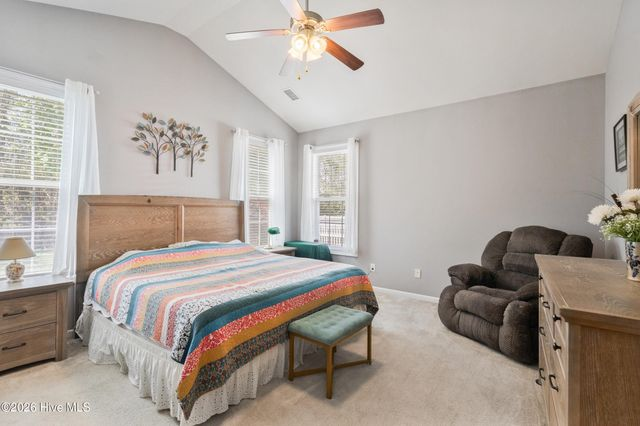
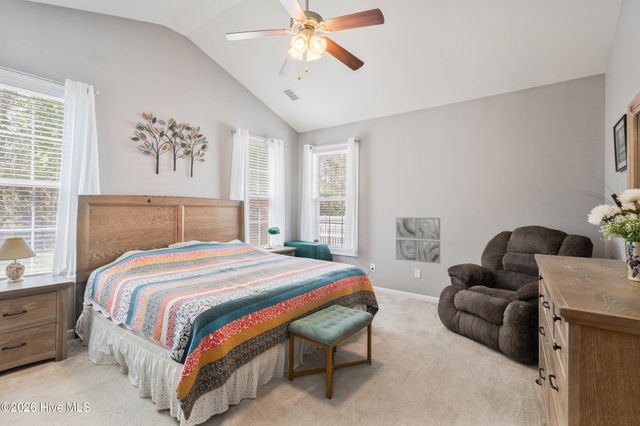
+ wall art [395,216,441,265]
